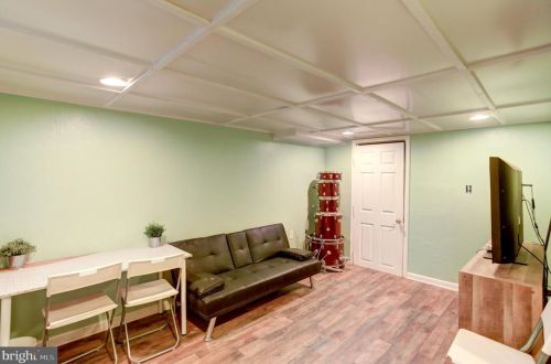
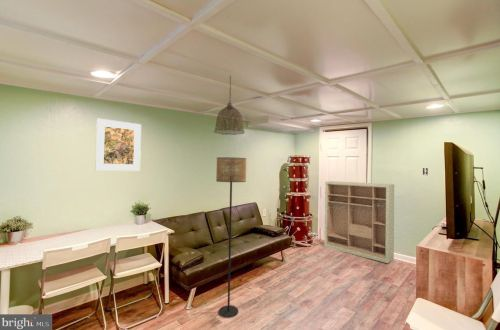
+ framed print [94,117,142,172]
+ floor lamp [215,156,247,318]
+ shelving unit [323,180,395,264]
+ pendant lamp [213,74,246,136]
